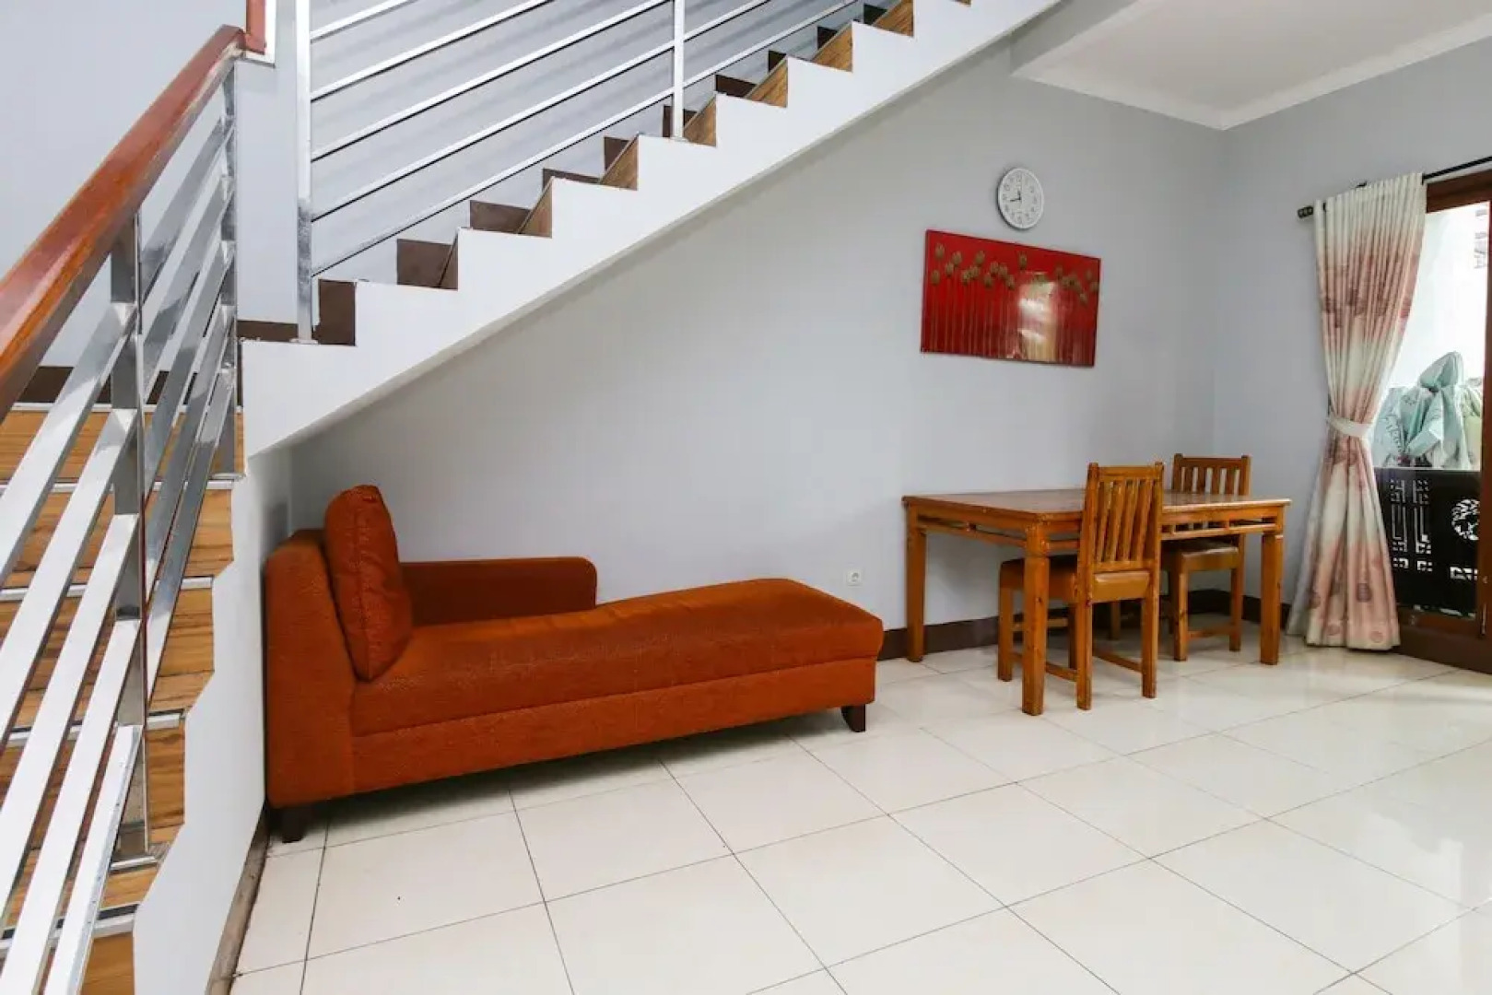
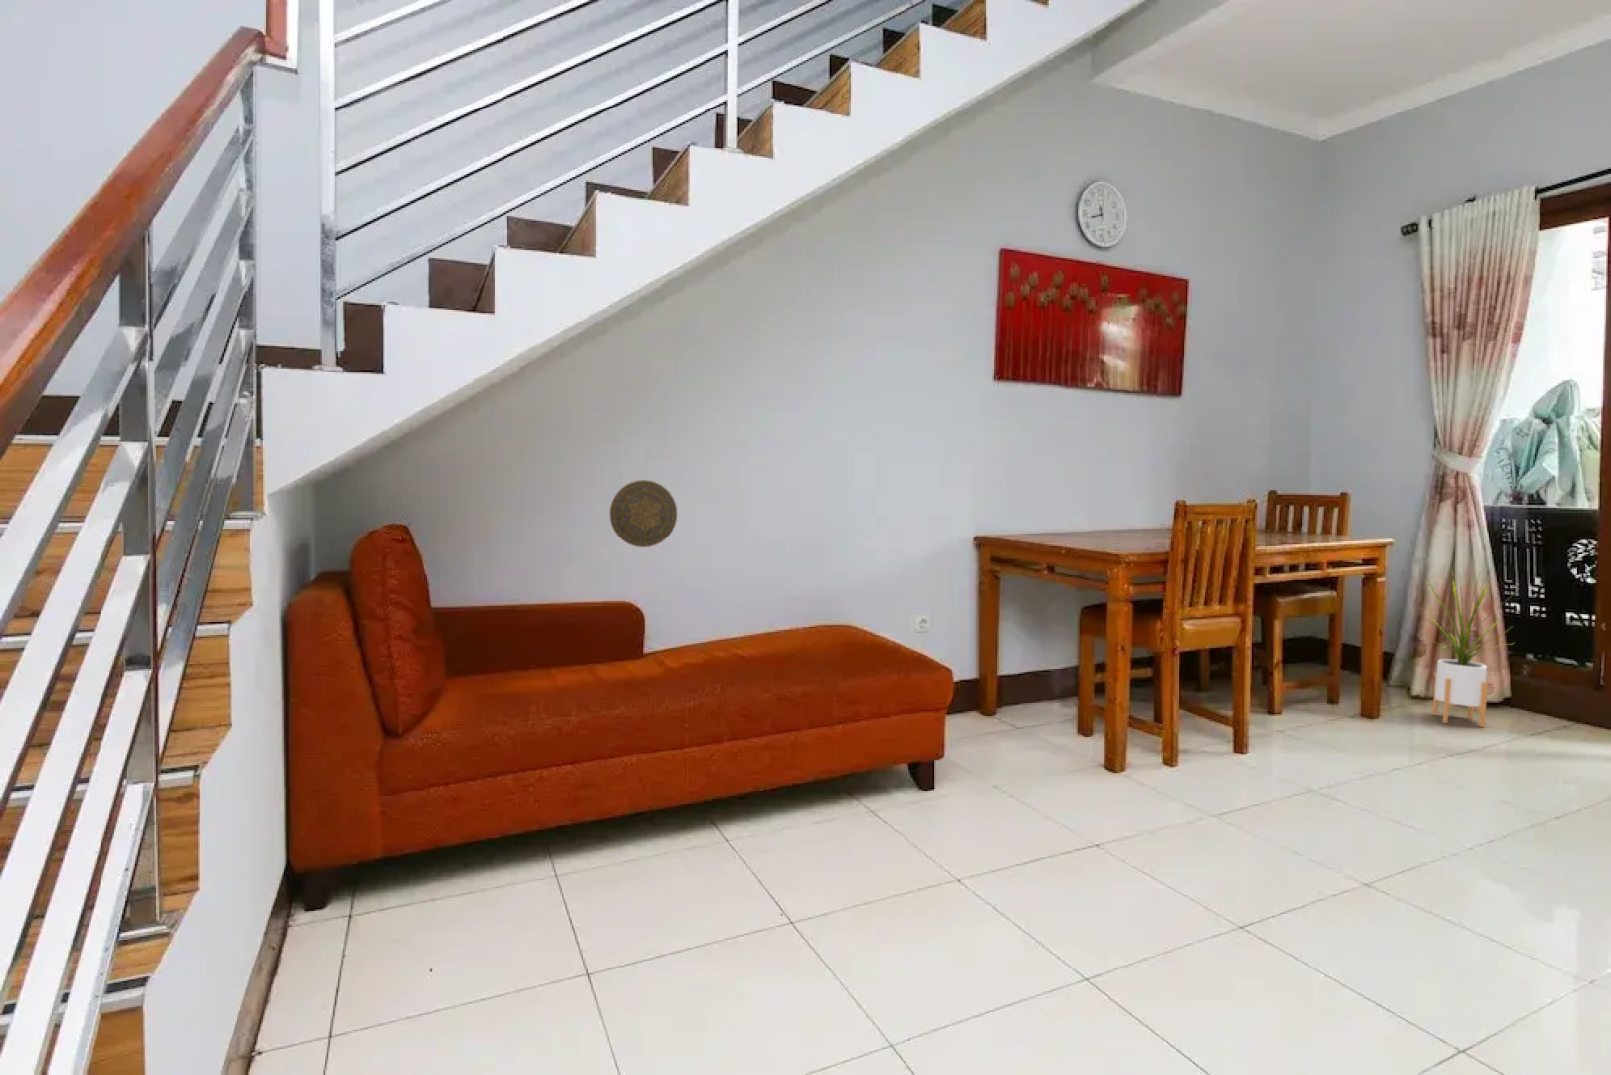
+ decorative plate [609,479,678,548]
+ house plant [1412,567,1521,727]
